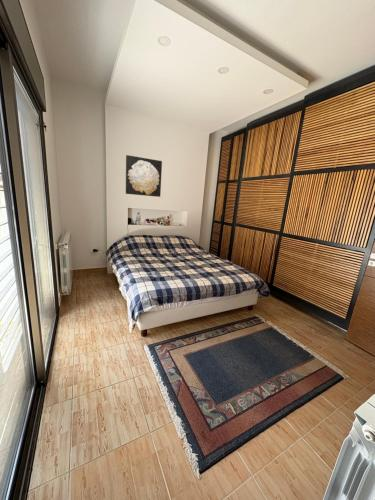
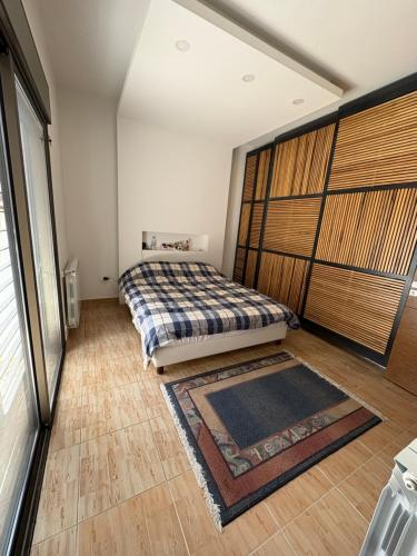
- wall art [125,154,163,198]
